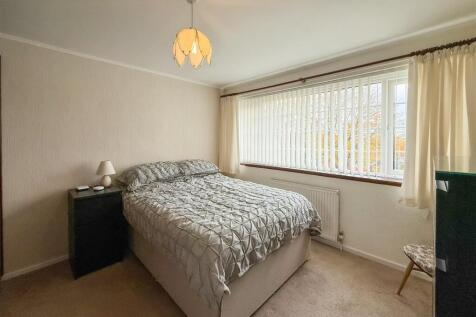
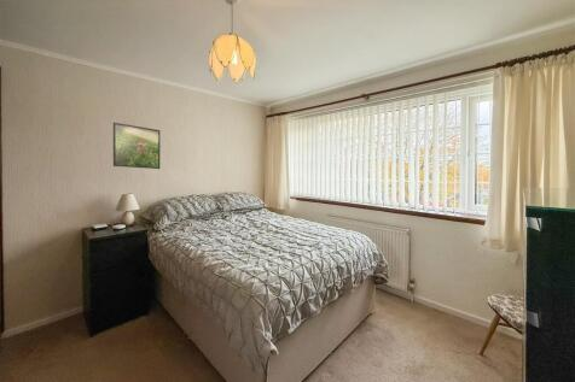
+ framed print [112,122,161,170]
